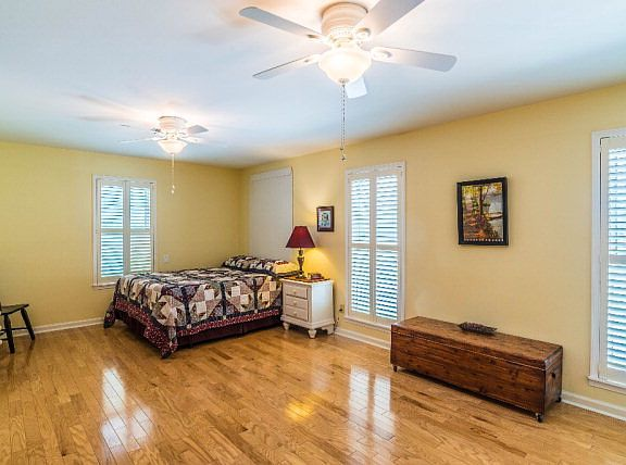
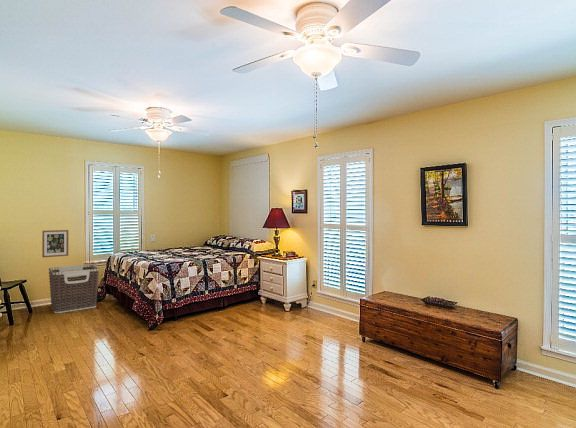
+ wall art [41,229,69,259]
+ clothes hamper [48,263,100,314]
